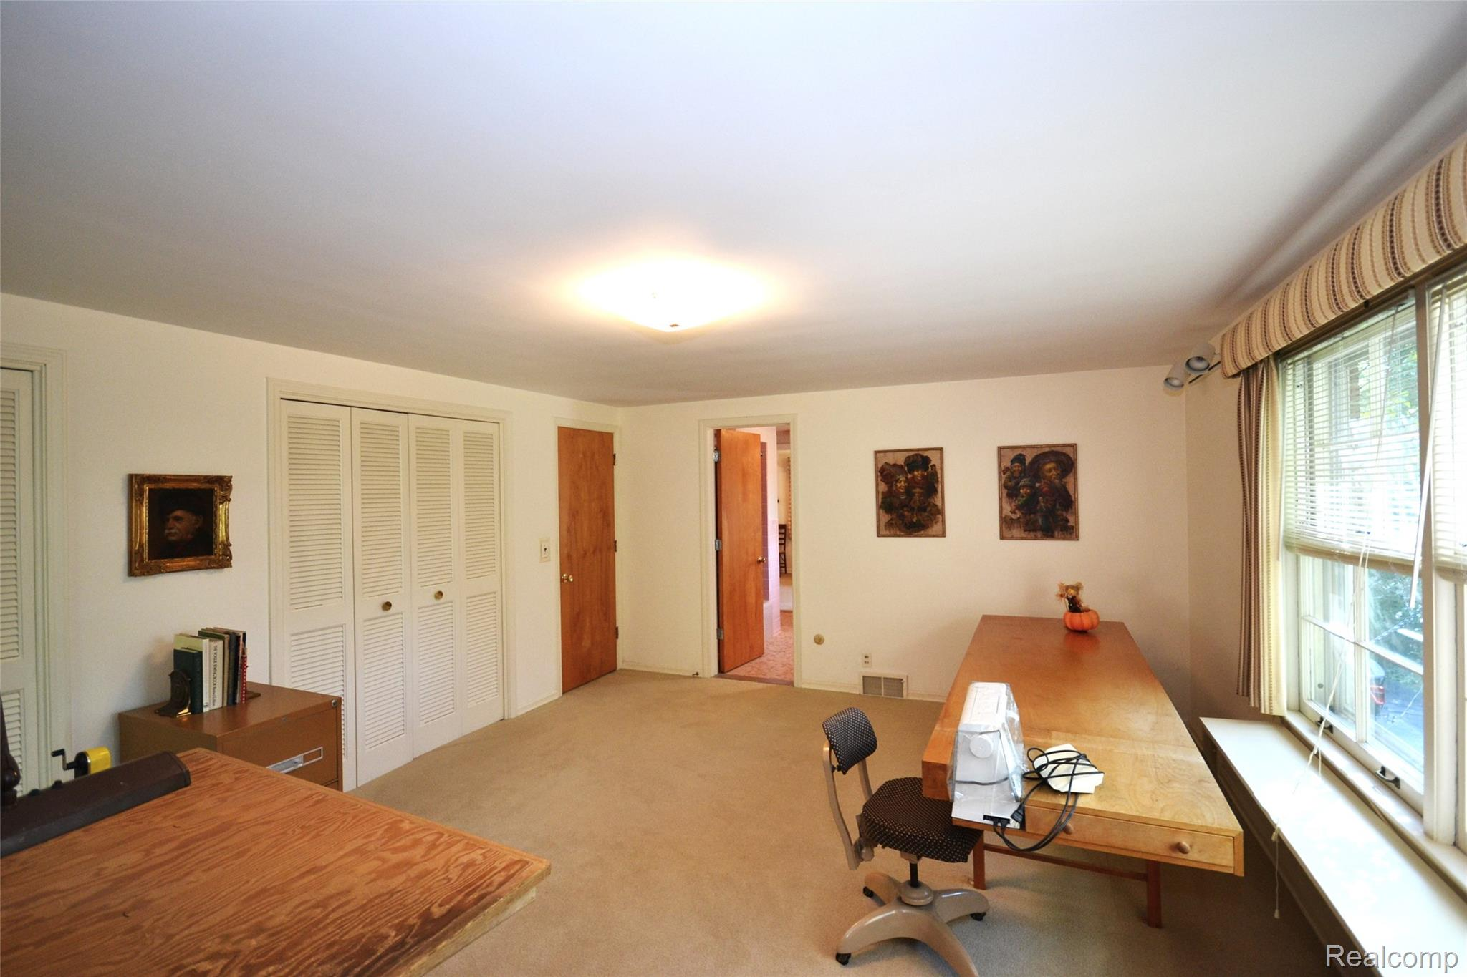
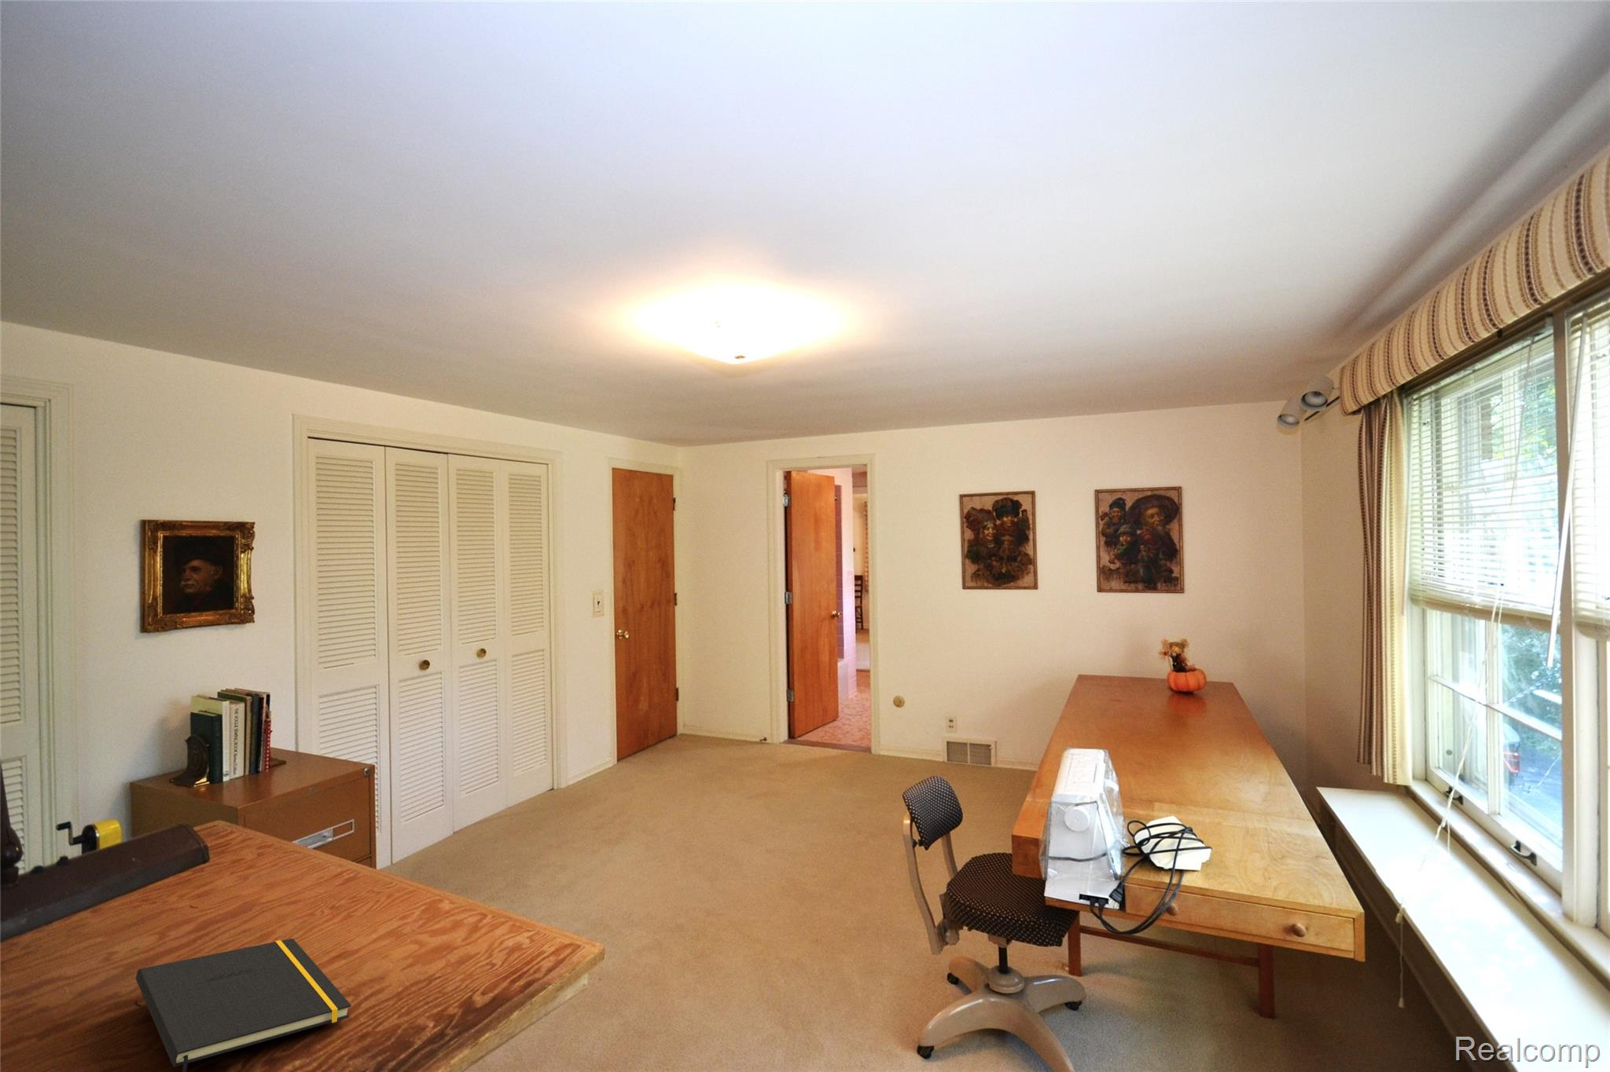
+ notepad [135,938,352,1072]
